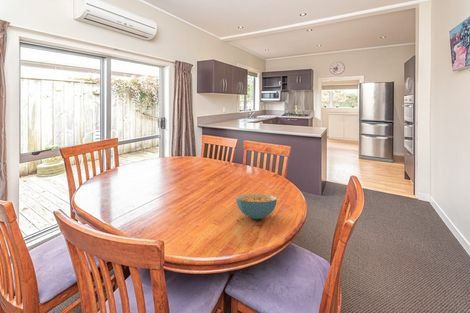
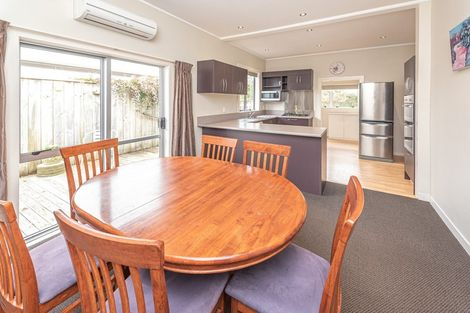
- cereal bowl [235,193,278,220]
